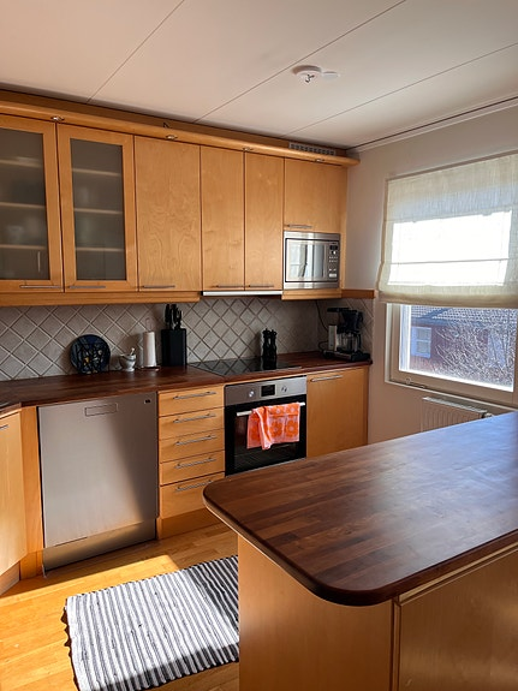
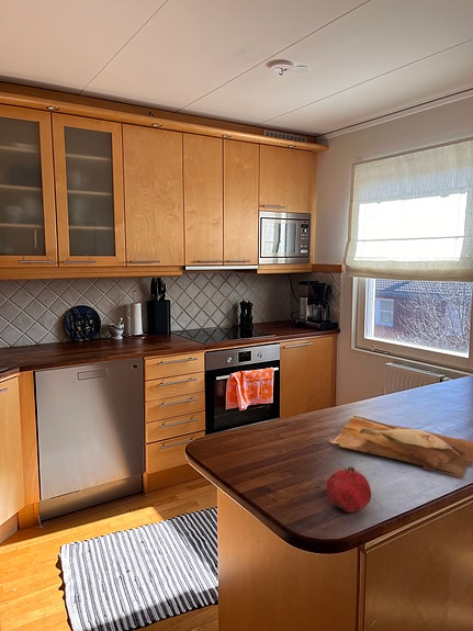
+ cutting board [328,415,473,478]
+ fruit [325,465,372,514]
